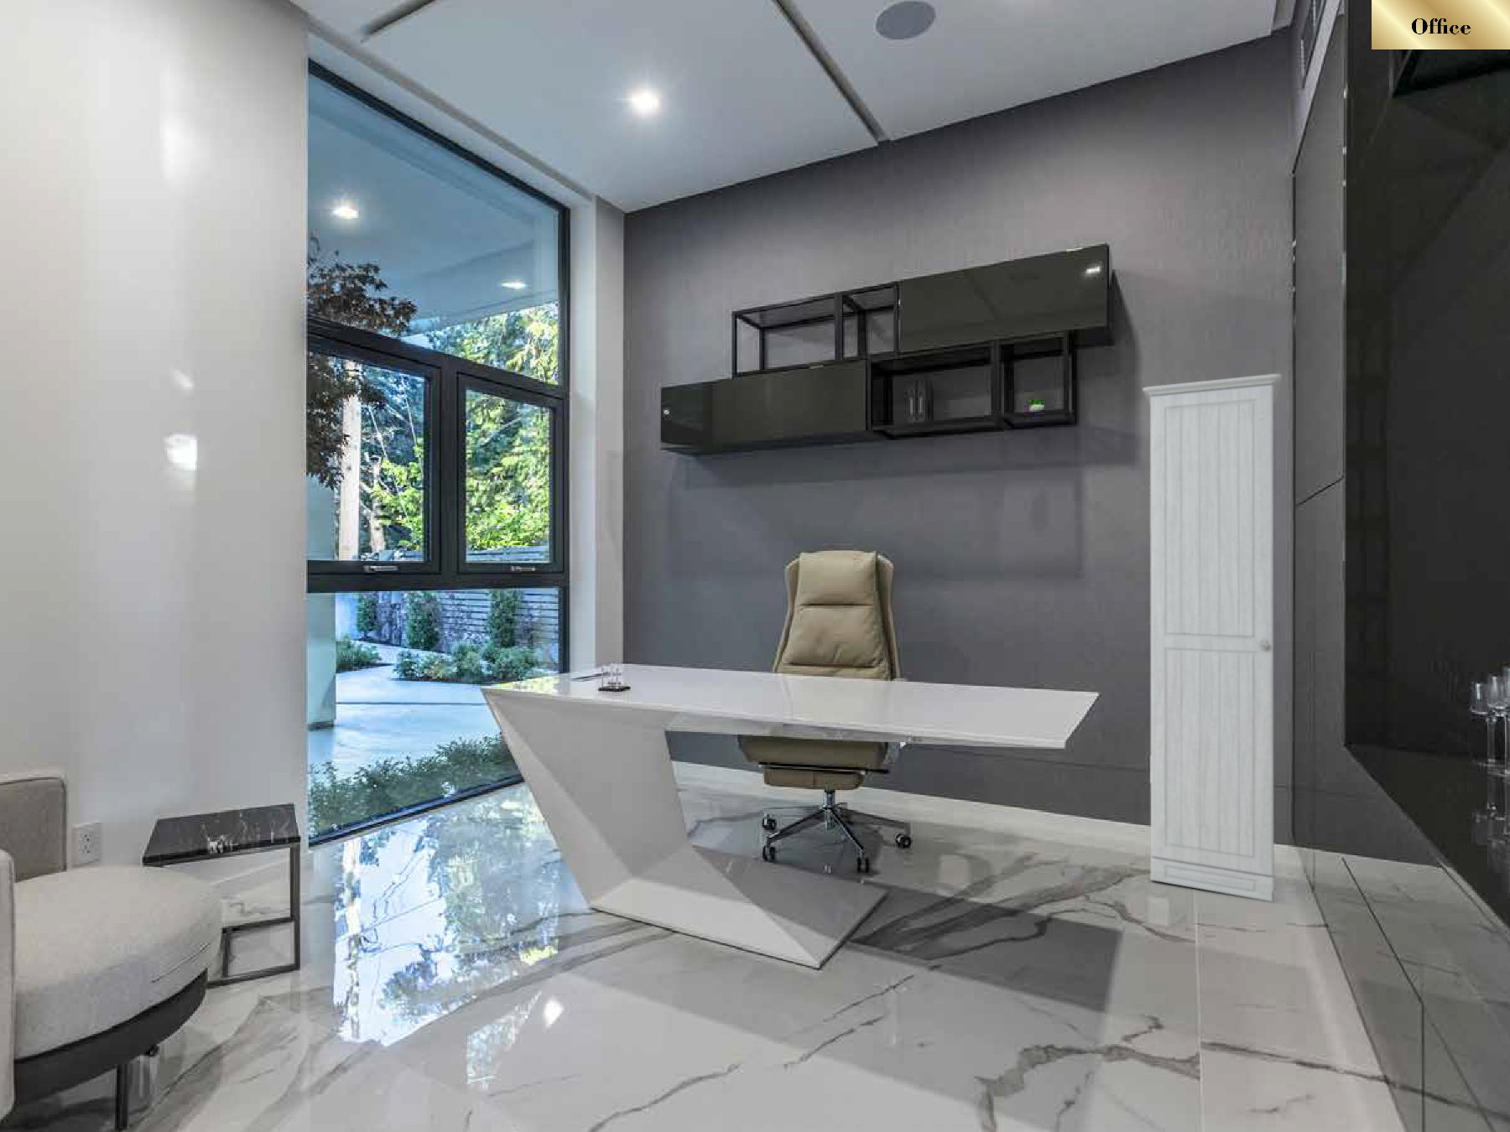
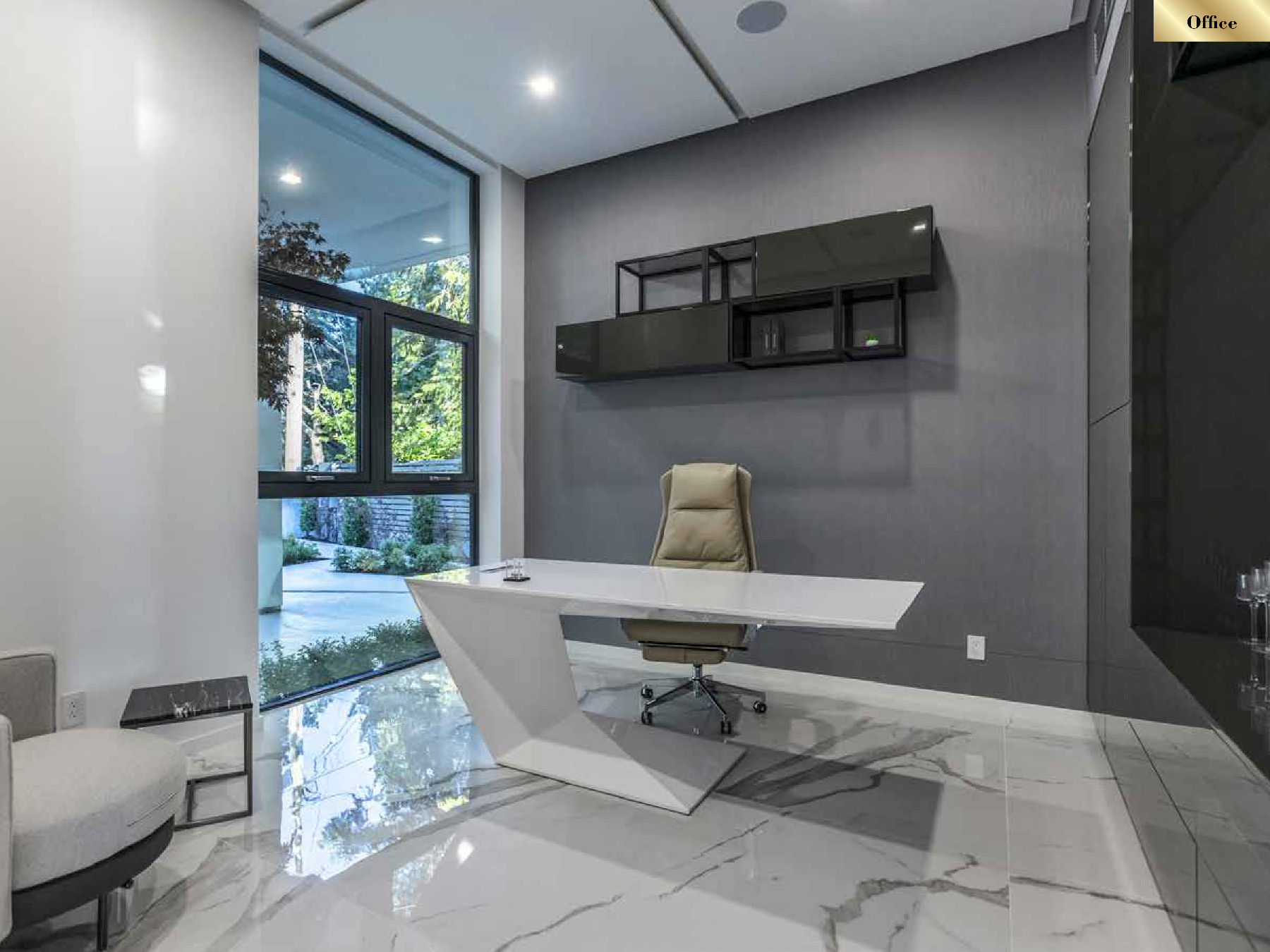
- cabinet [1141,373,1283,903]
